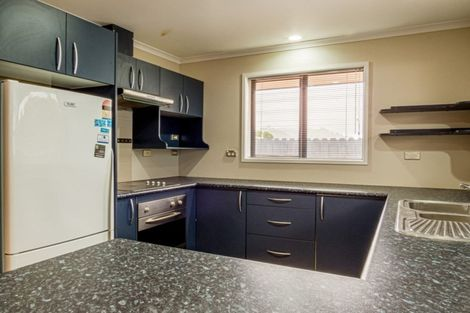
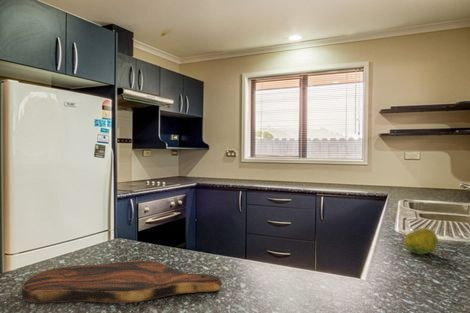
+ cutting board [21,259,222,304]
+ fruit [404,227,439,256]
